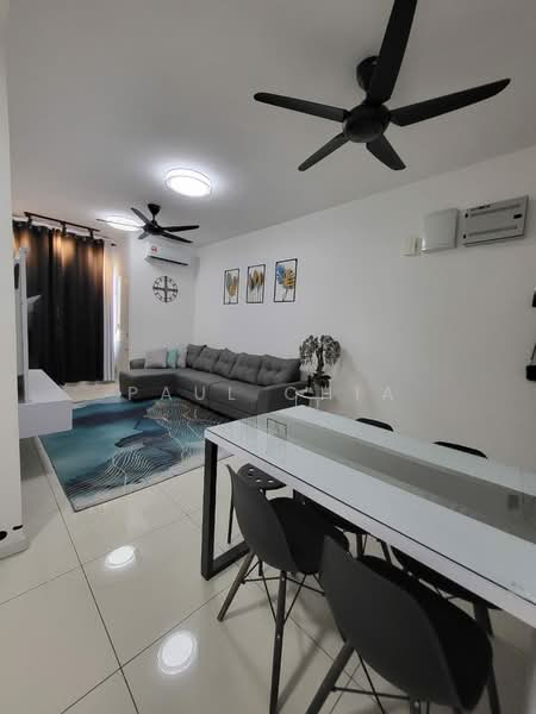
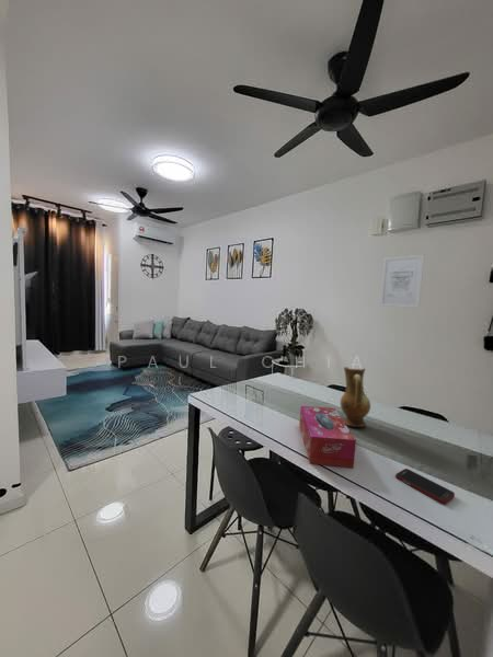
+ cell phone [394,468,456,505]
+ wall art [378,253,425,309]
+ tissue box [298,405,357,469]
+ ceramic jug [340,366,371,428]
